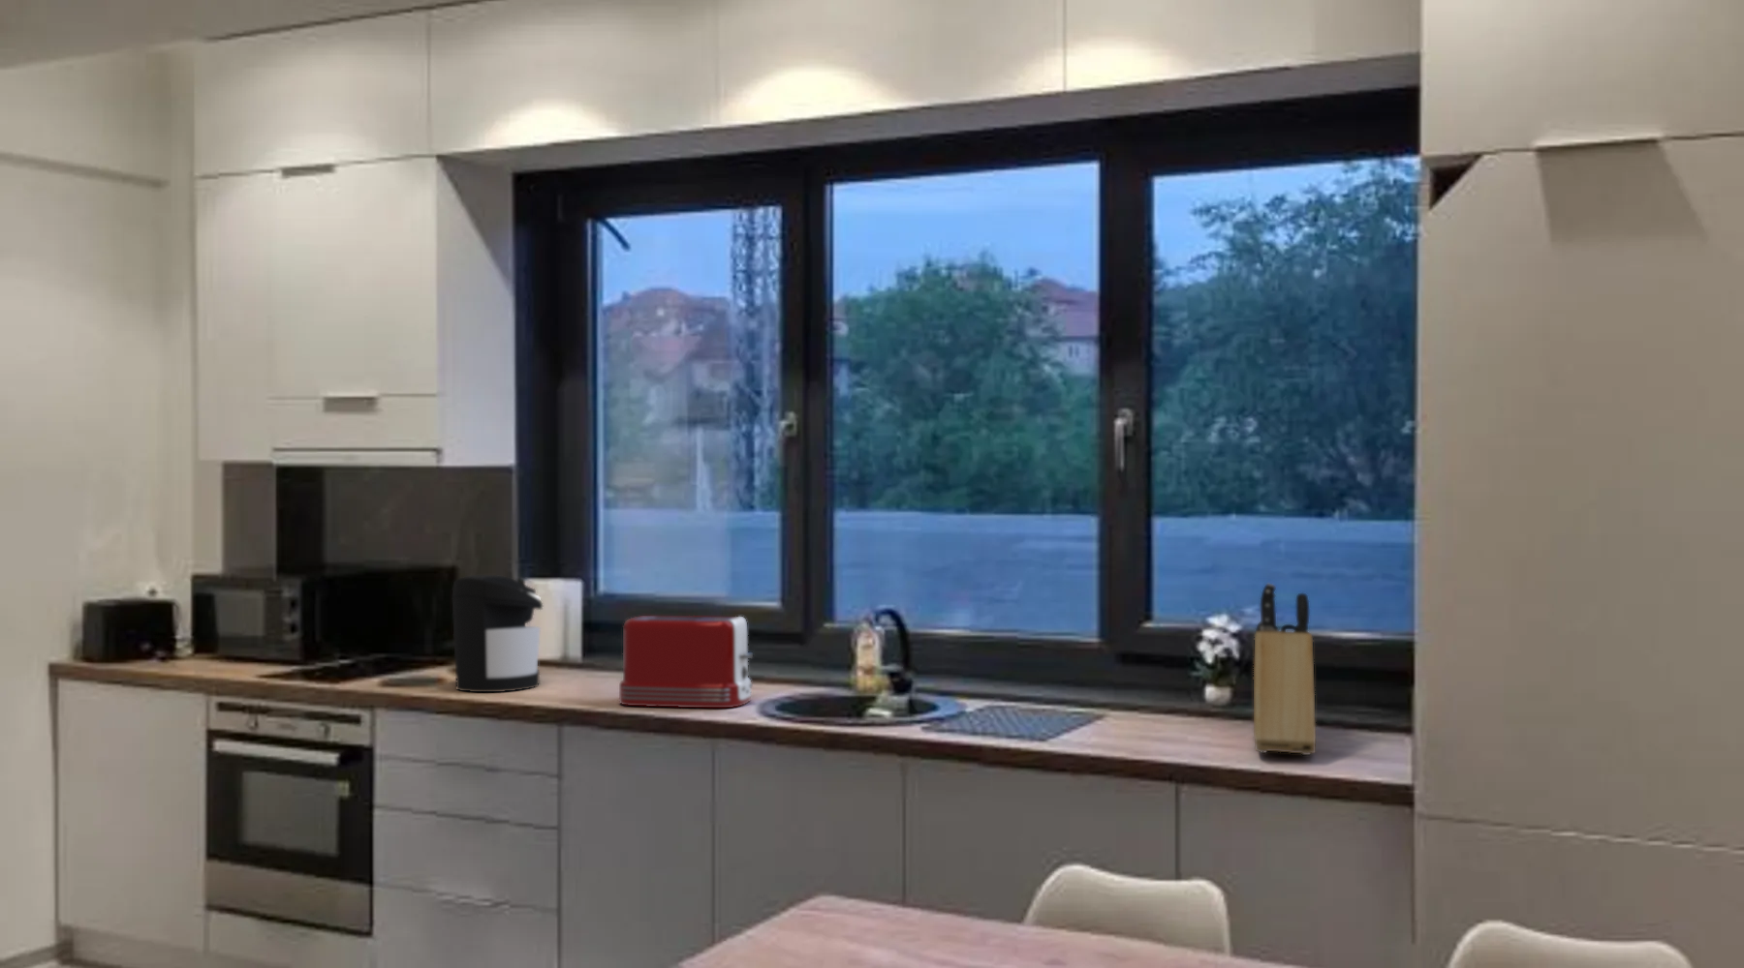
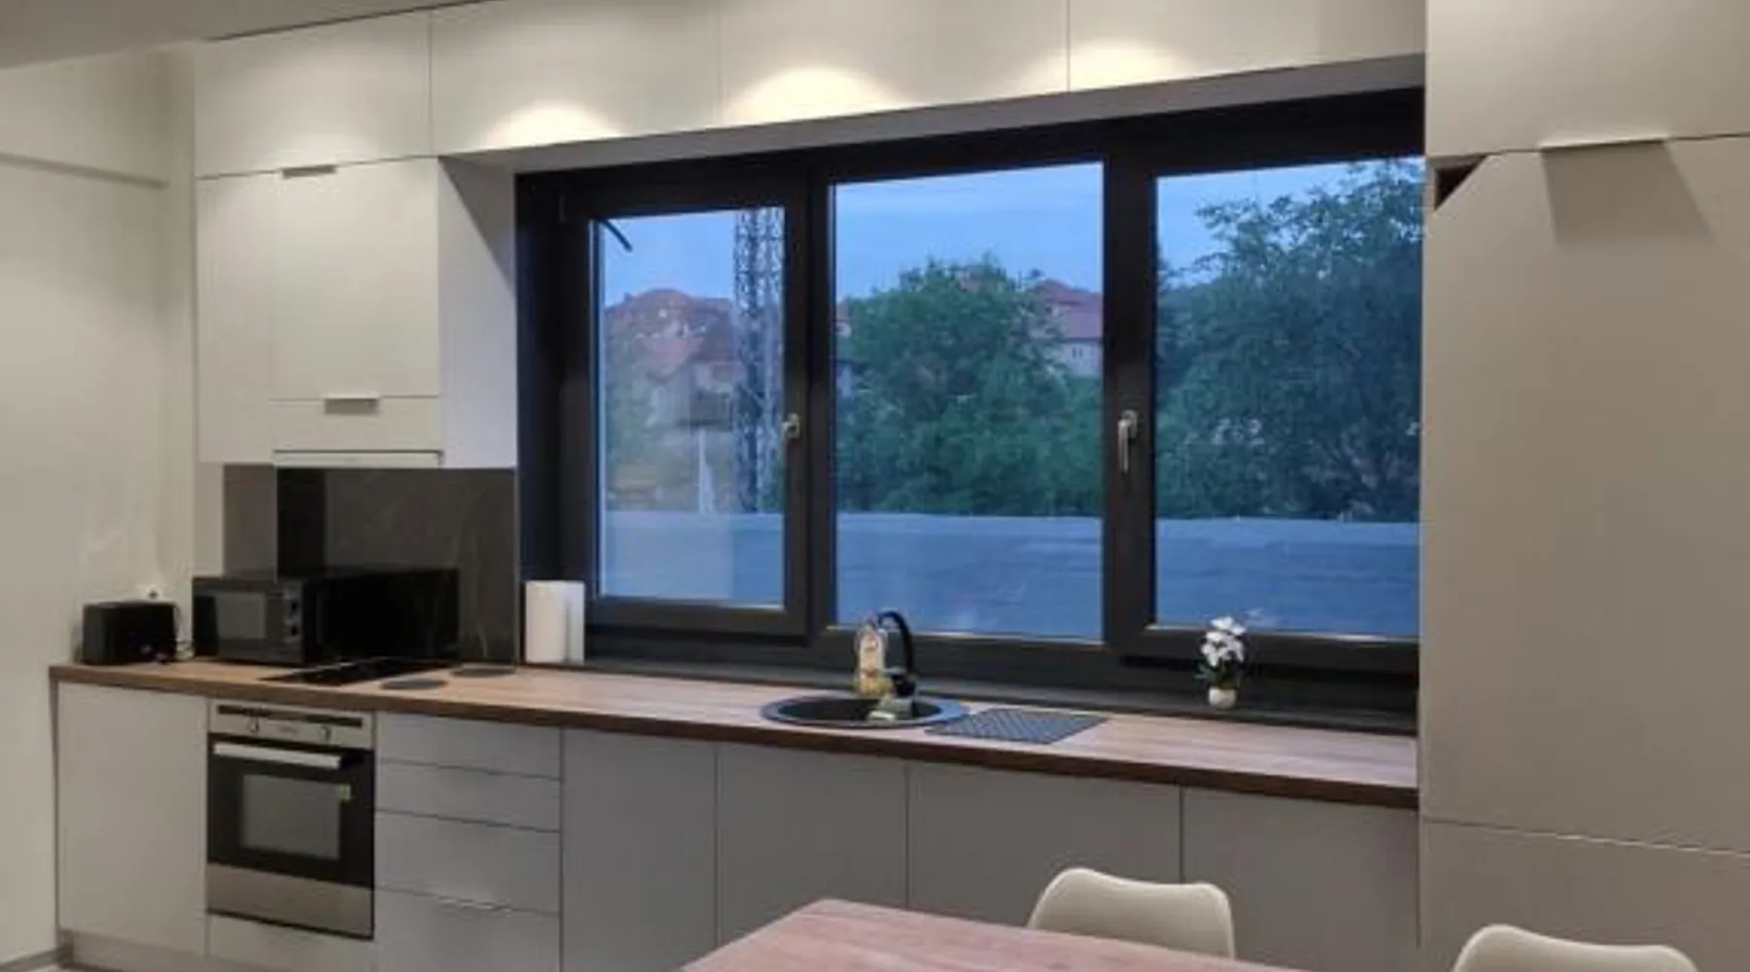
- toaster [618,615,754,708]
- knife block [1253,583,1317,756]
- coffee maker [451,575,544,693]
